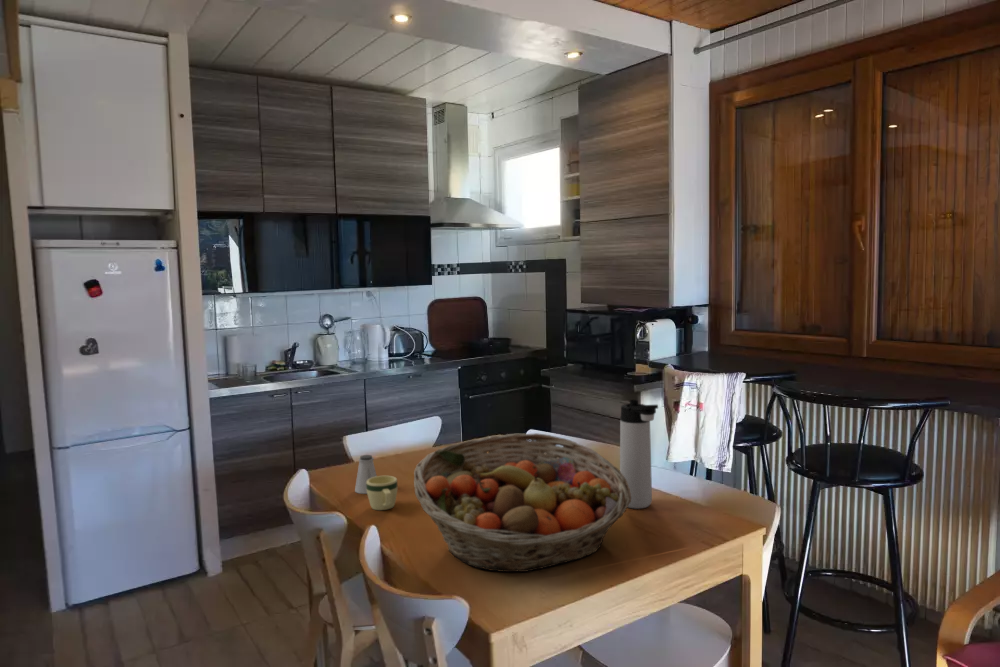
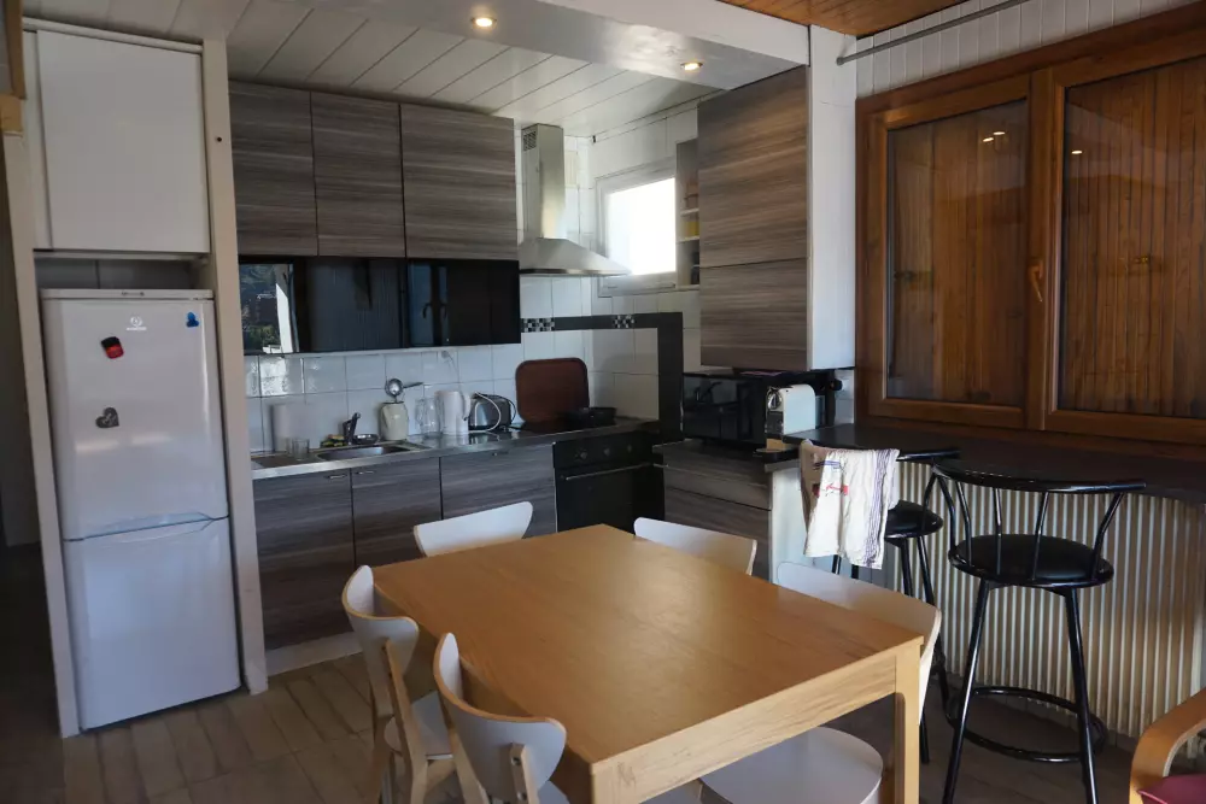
- thermos bottle [619,399,659,510]
- saltshaker [354,454,378,495]
- fruit basket [413,432,631,573]
- mug [366,475,398,511]
